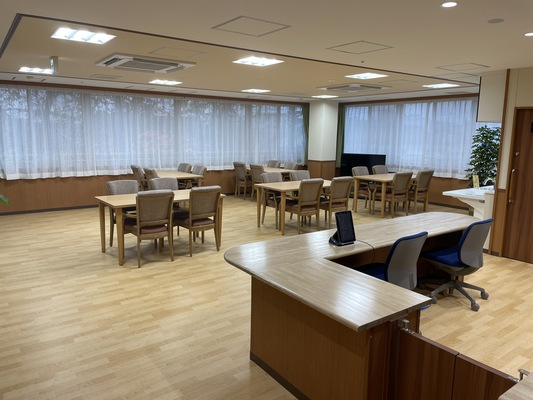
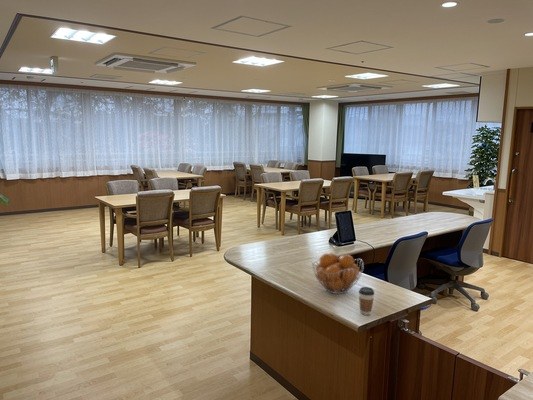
+ fruit basket [311,252,365,295]
+ coffee cup [358,286,376,316]
